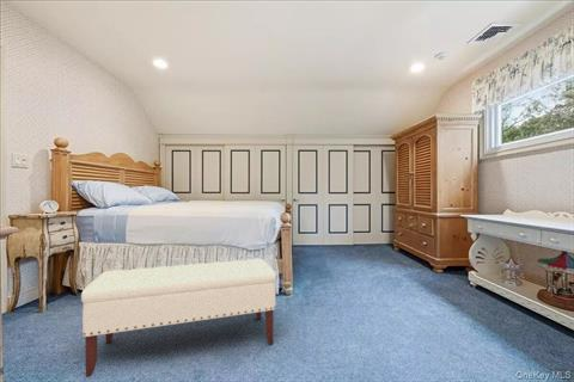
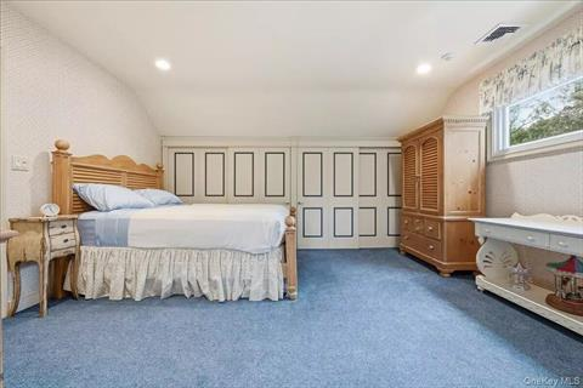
- bench [80,258,277,378]
